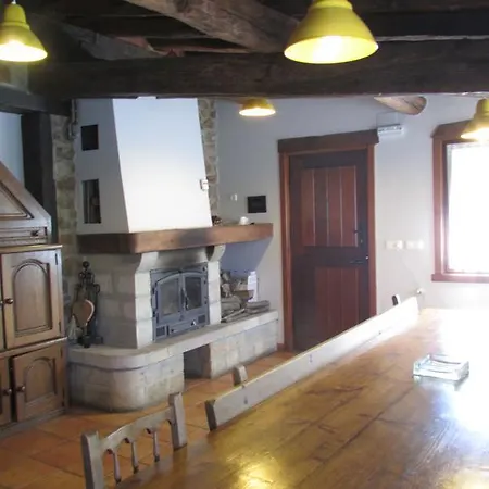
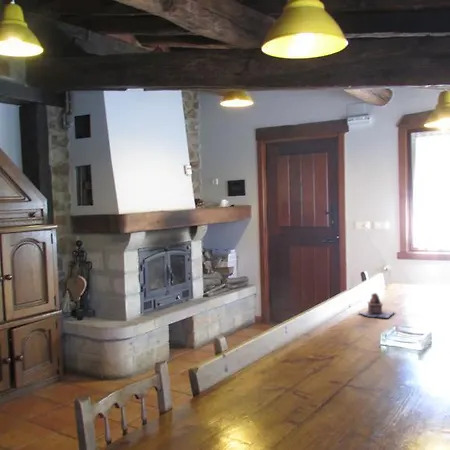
+ teapot [357,292,396,319]
